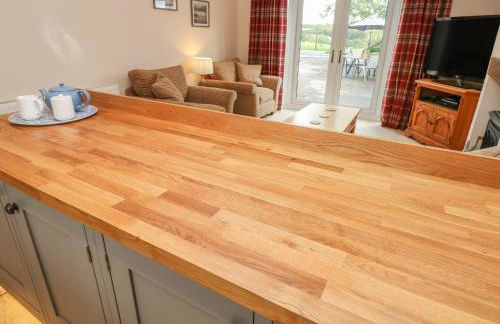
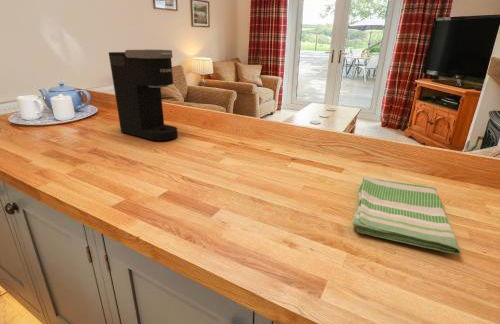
+ dish towel [351,176,462,255]
+ coffee maker [108,48,179,142]
